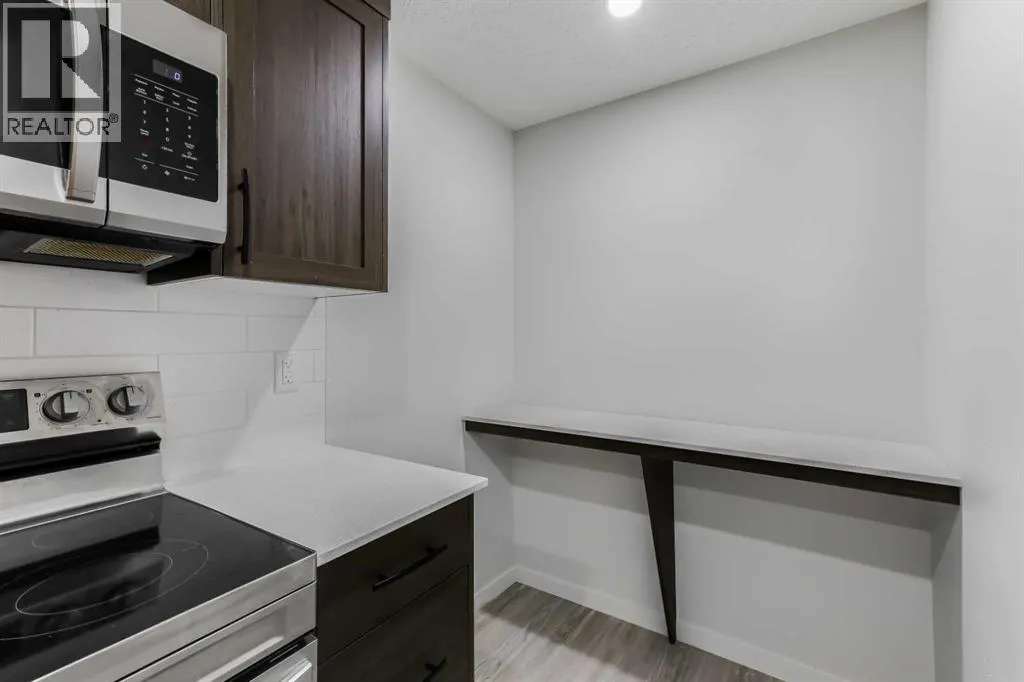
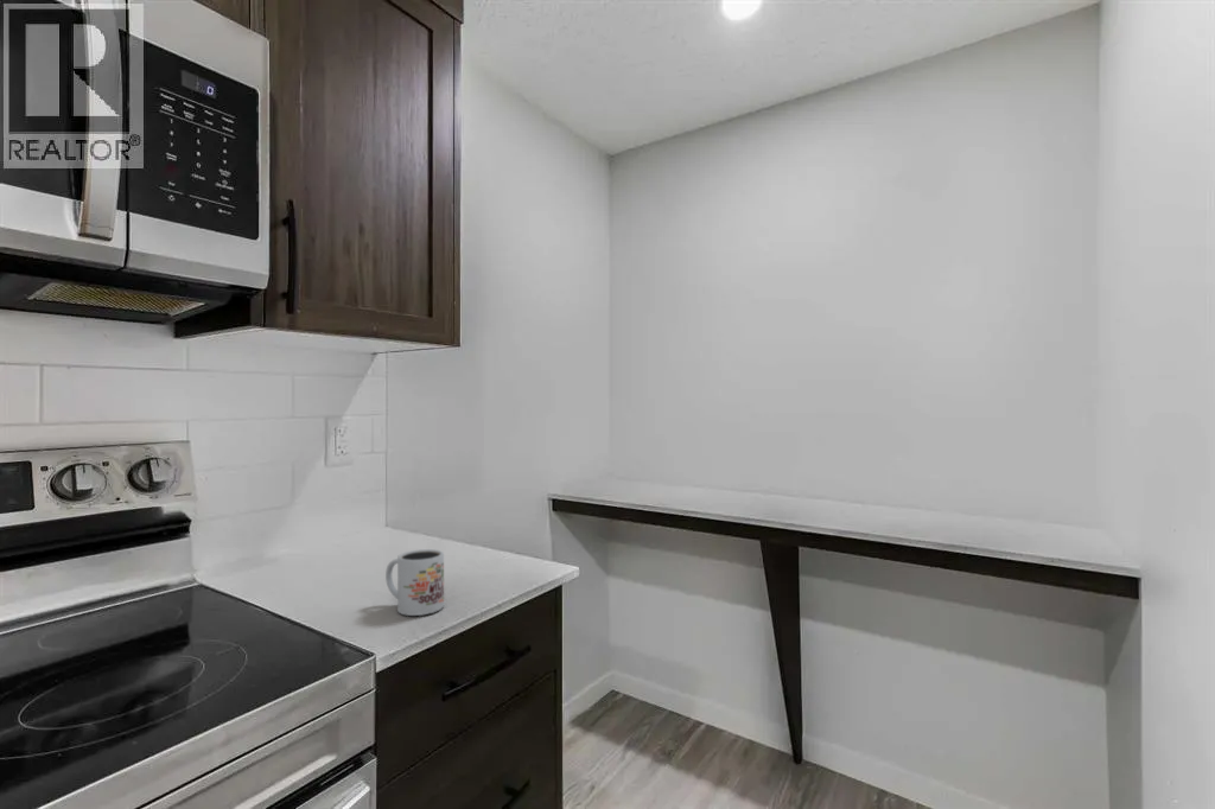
+ mug [384,548,445,617]
